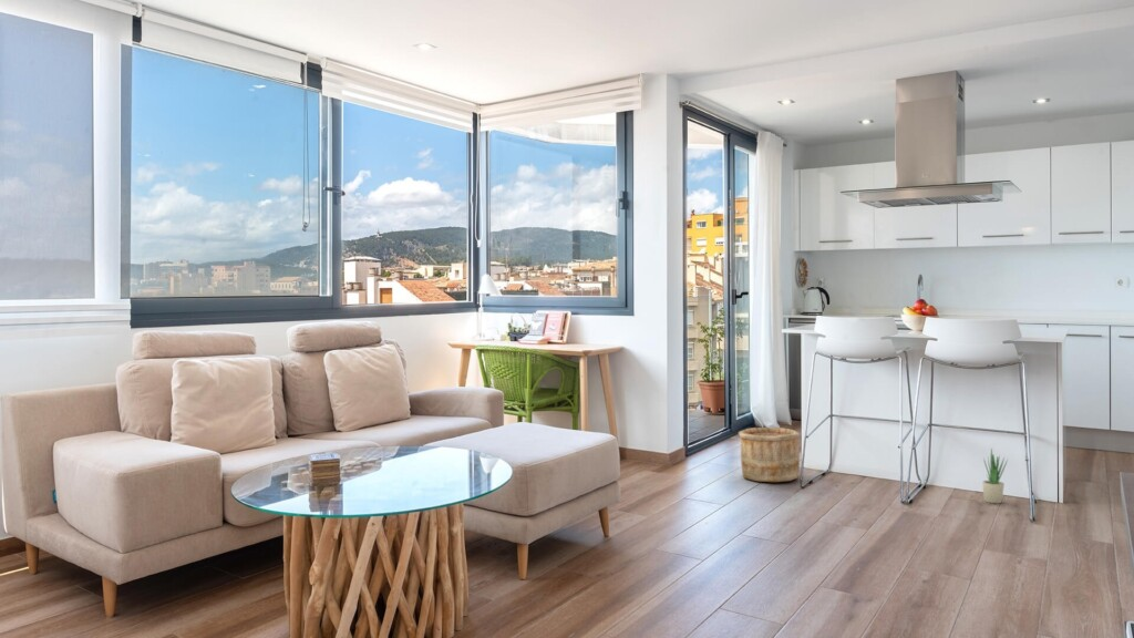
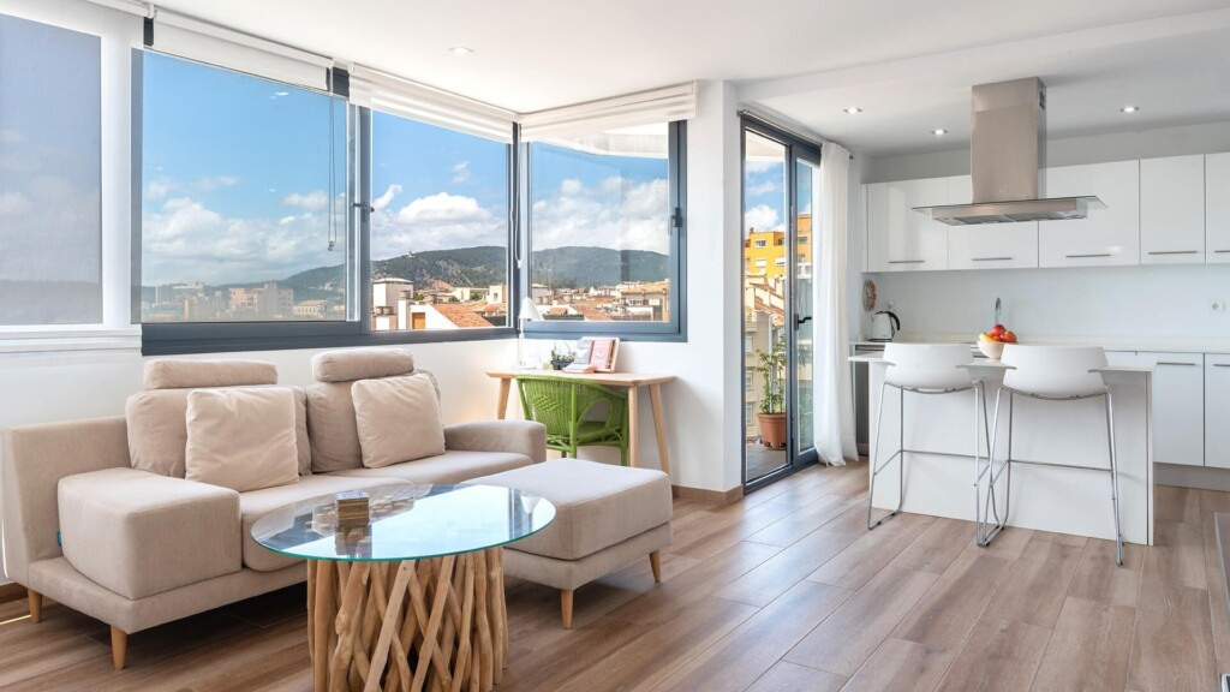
- wooden bucket [738,426,801,483]
- potted plant [981,447,1009,504]
